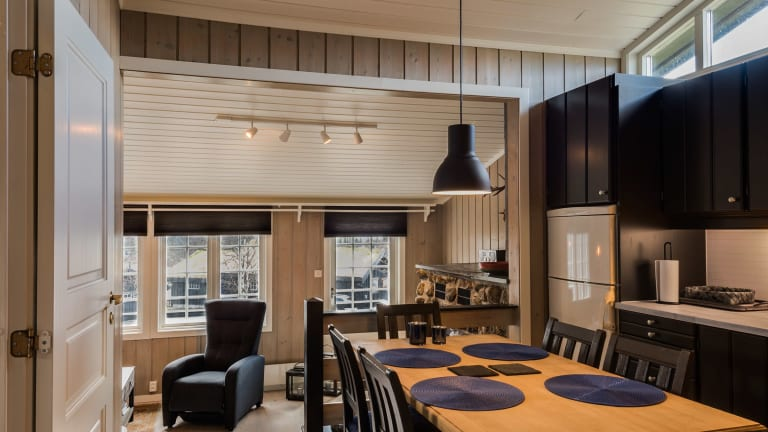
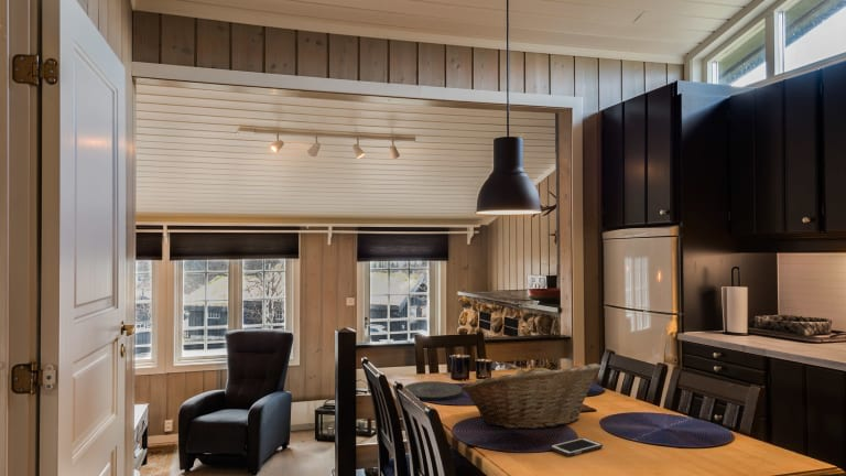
+ fruit basket [462,363,603,430]
+ cell phone [550,436,604,457]
+ plate [403,380,464,401]
